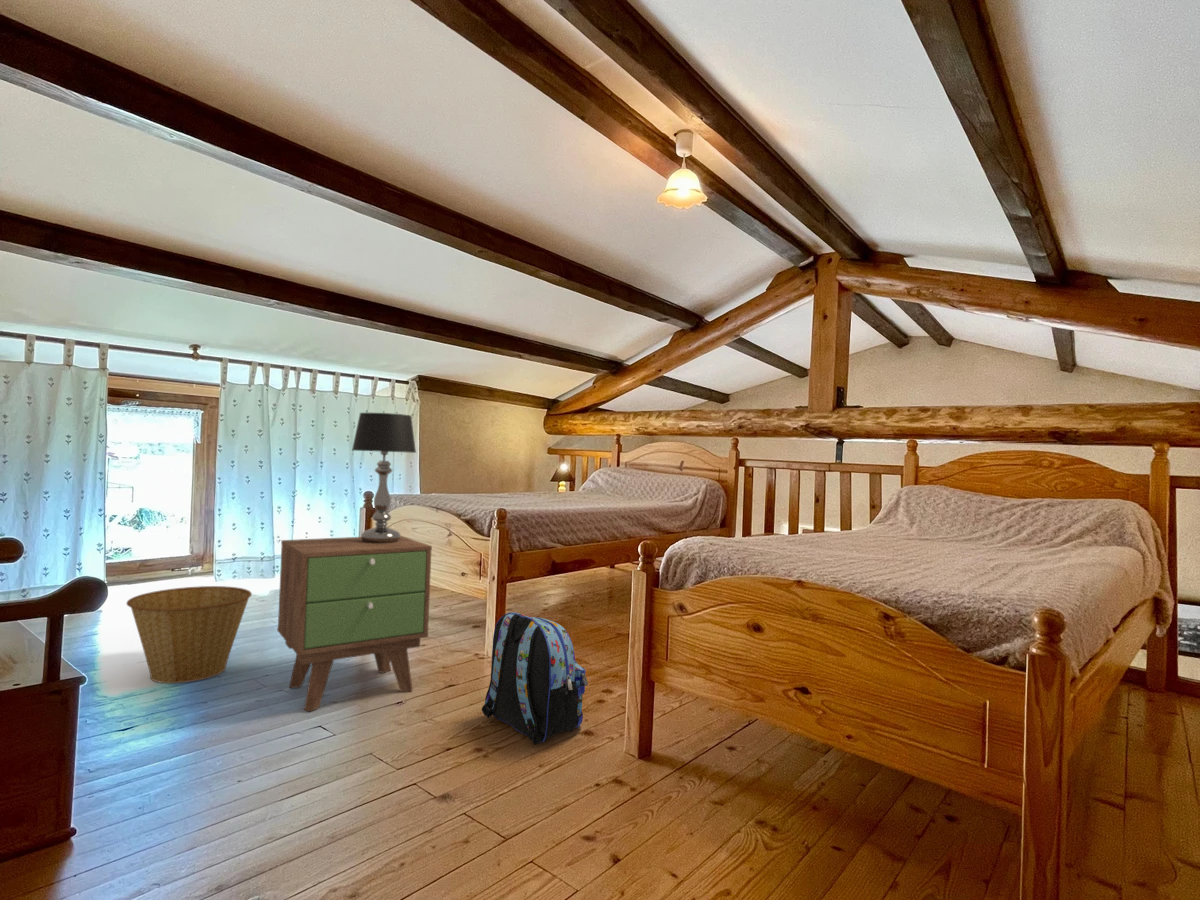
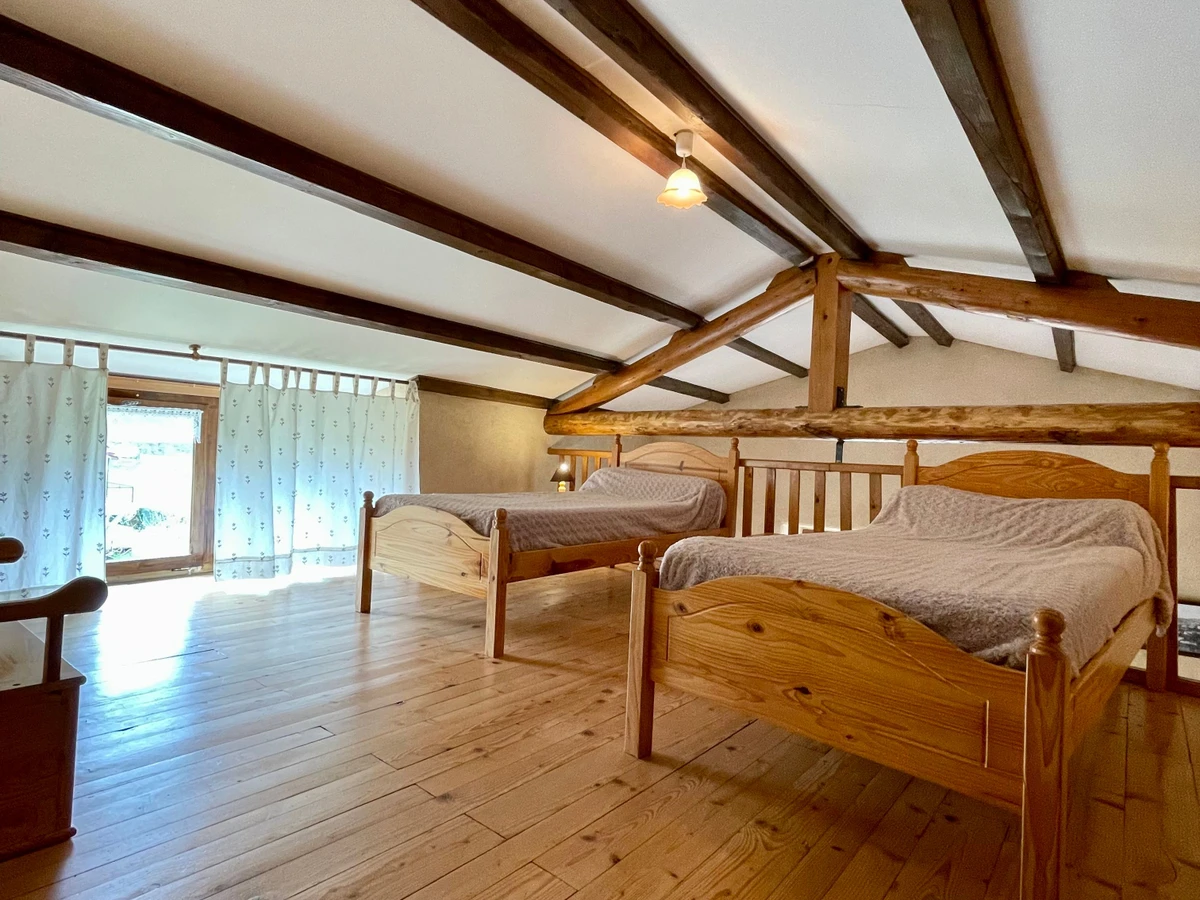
- table lamp [351,412,417,543]
- basket [125,585,253,684]
- nightstand [277,535,433,713]
- backpack [481,611,589,746]
